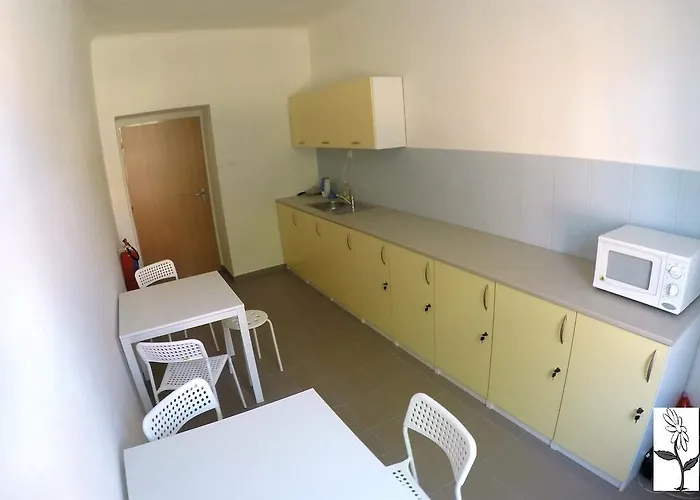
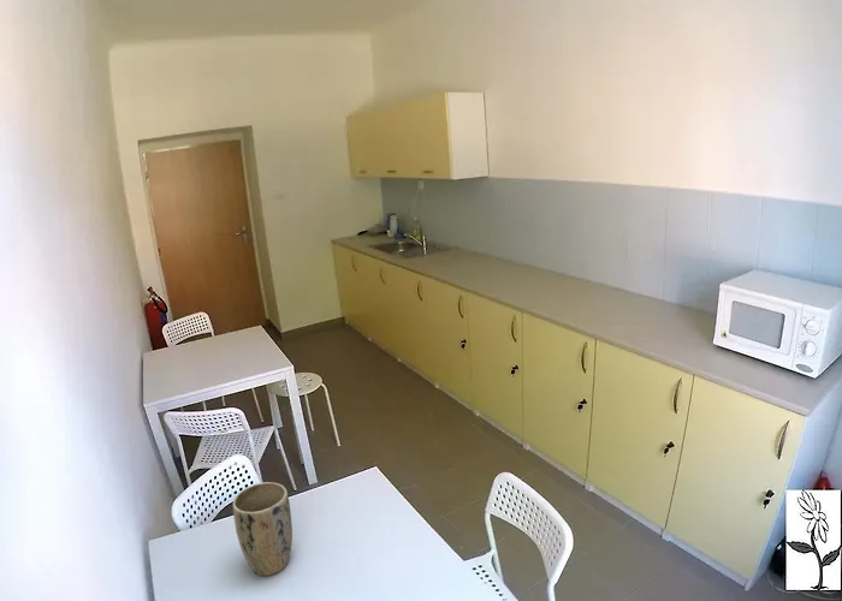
+ plant pot [232,481,293,577]
